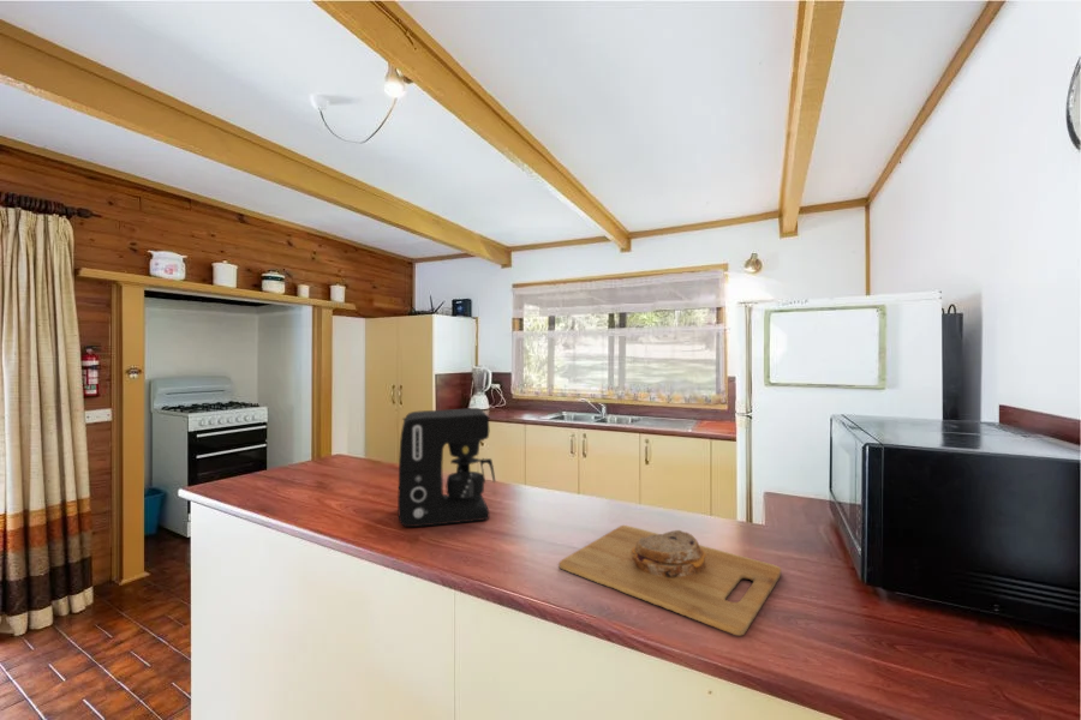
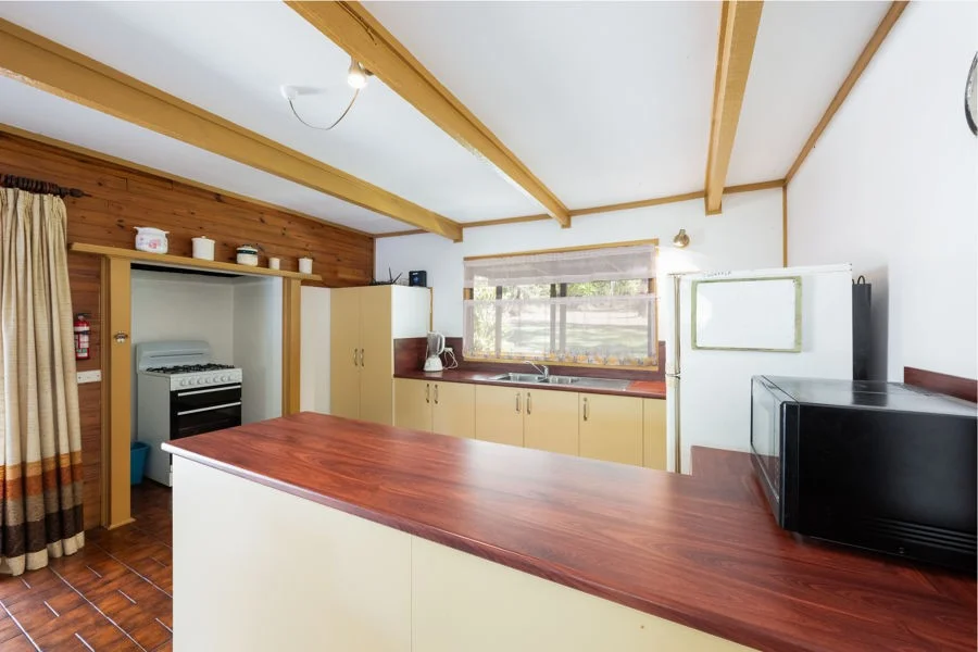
- coffee maker [396,407,496,528]
- cutting board [557,524,782,637]
